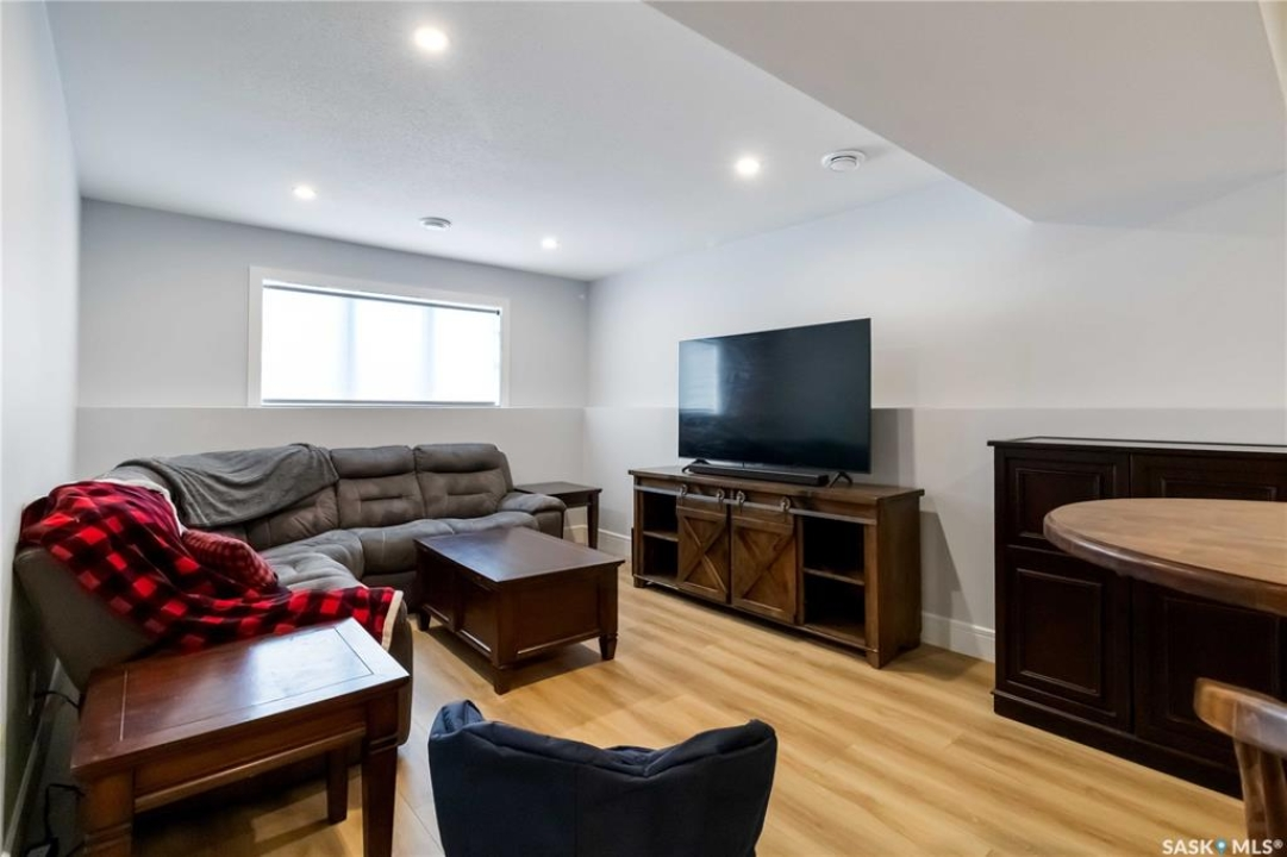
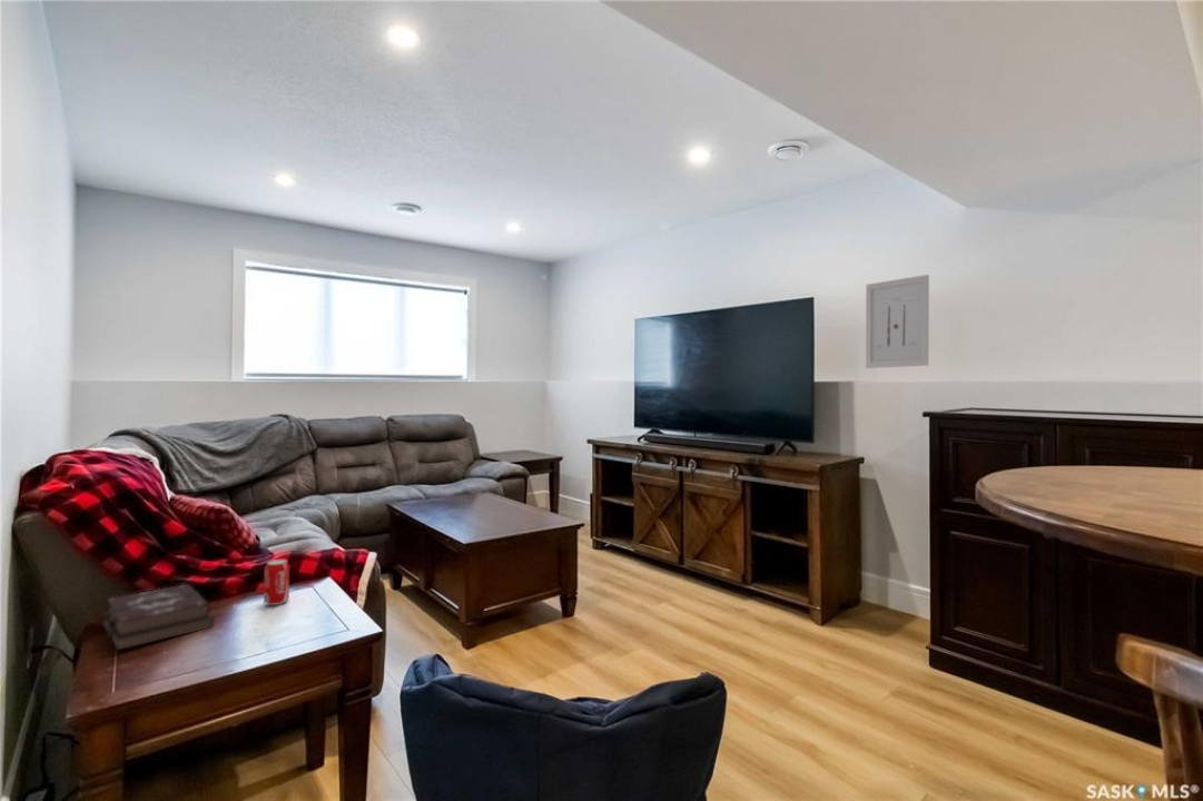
+ beverage can [263,558,290,606]
+ wall art [865,274,930,369]
+ hardback book [101,583,215,652]
